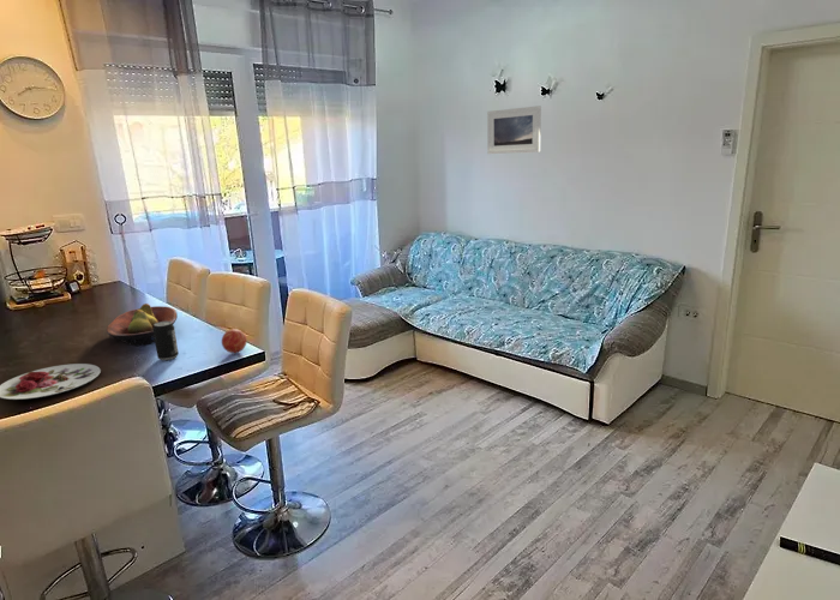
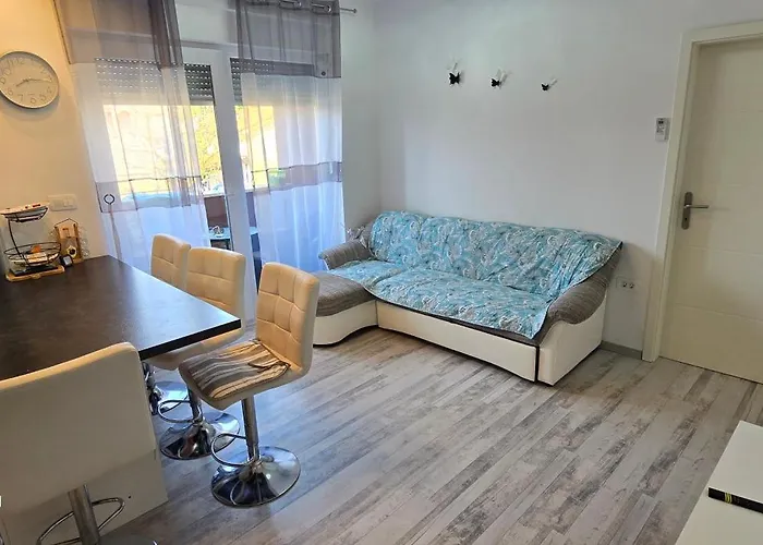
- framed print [486,104,542,155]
- fruit bowl [106,302,179,347]
- plate [0,362,102,401]
- beverage can [154,322,180,361]
- apple [221,328,248,354]
